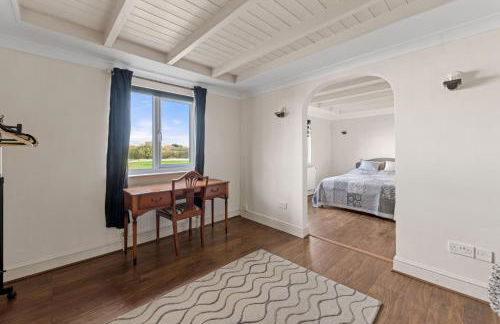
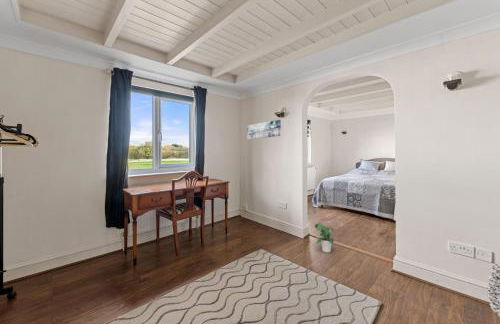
+ potted plant [314,222,335,253]
+ wall art [246,119,282,140]
